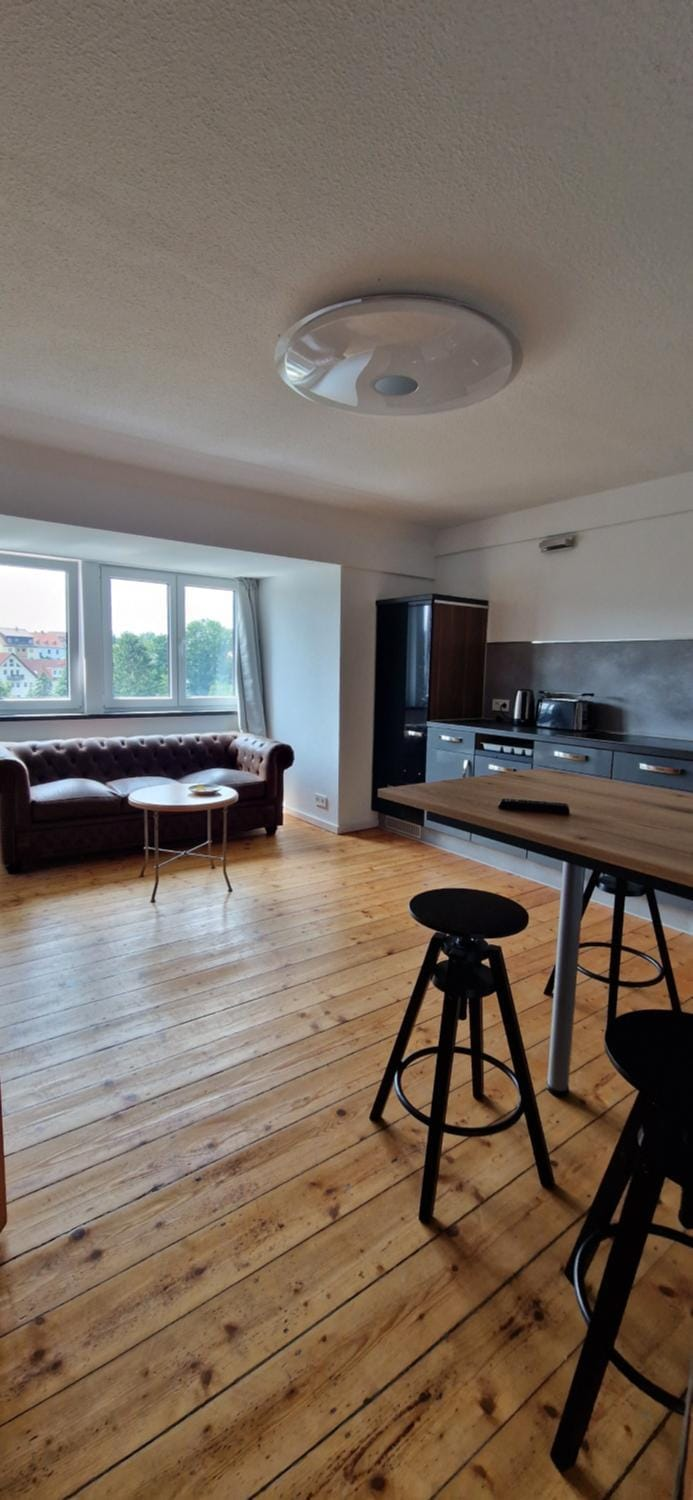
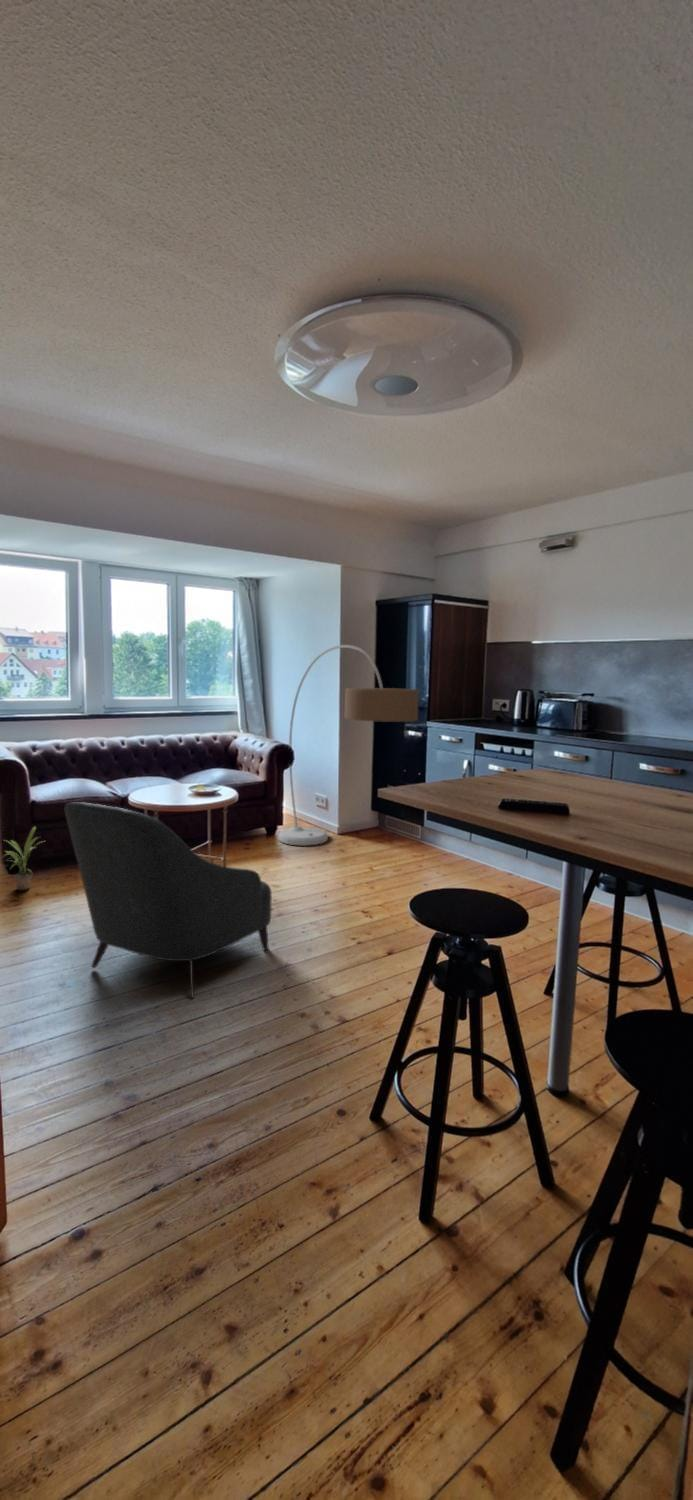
+ armchair [64,801,273,999]
+ floor lamp [278,644,420,847]
+ potted plant [1,826,45,891]
